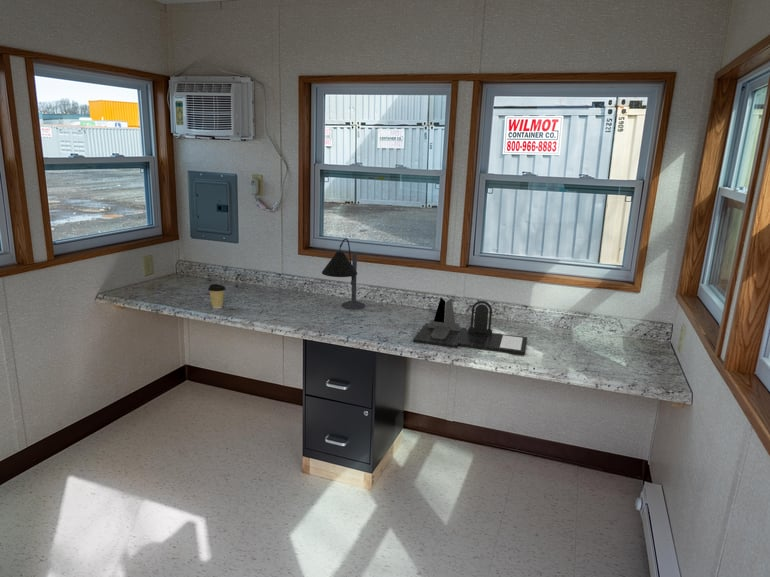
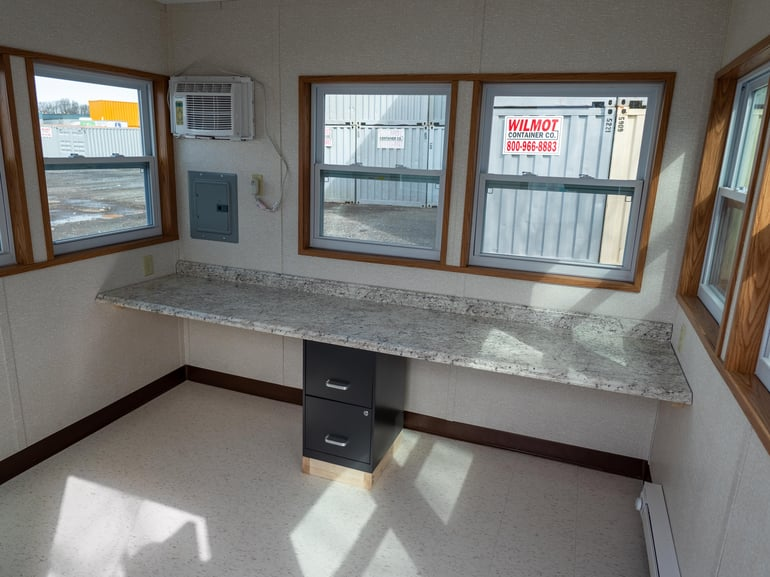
- desk lamp [321,238,366,310]
- desk organizer [412,297,528,356]
- coffee cup [207,283,226,309]
